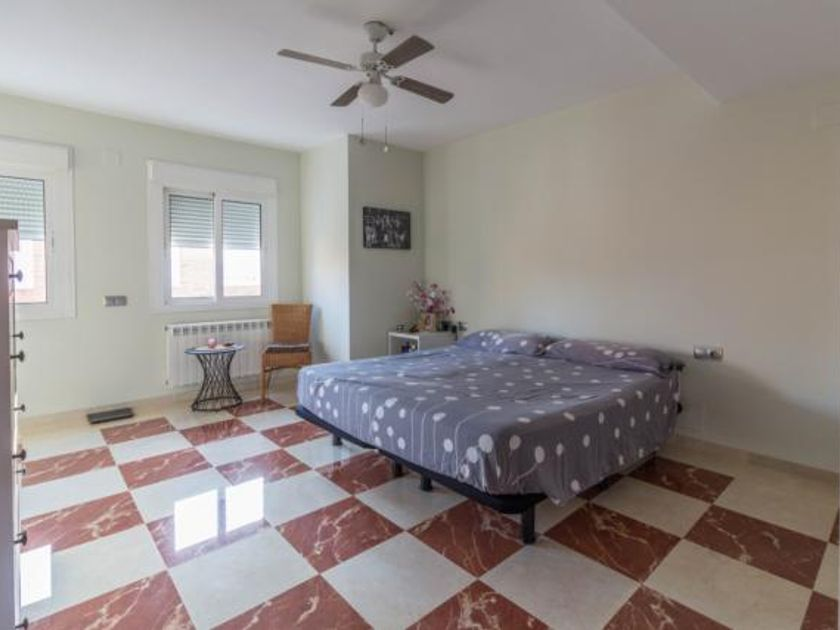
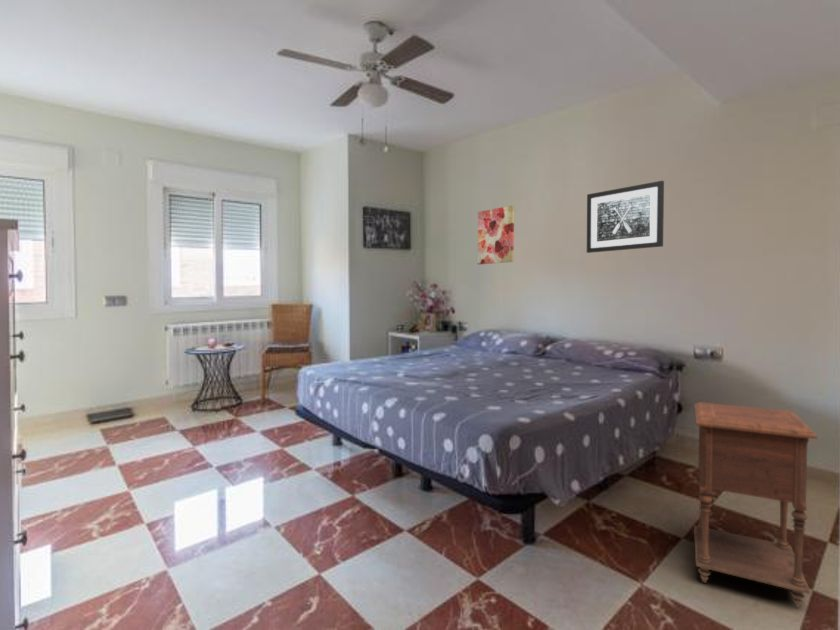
+ nightstand [693,401,818,608]
+ wall art [477,205,515,265]
+ wall art [586,180,665,254]
